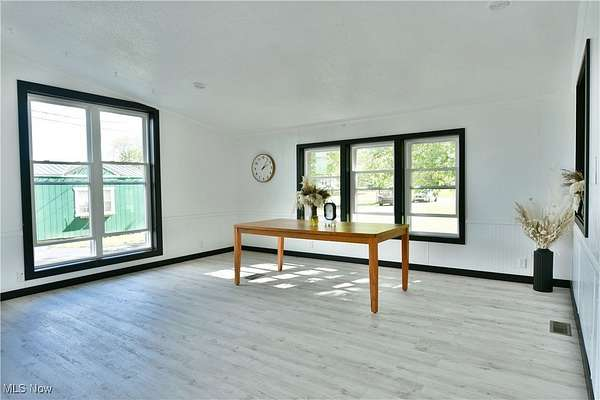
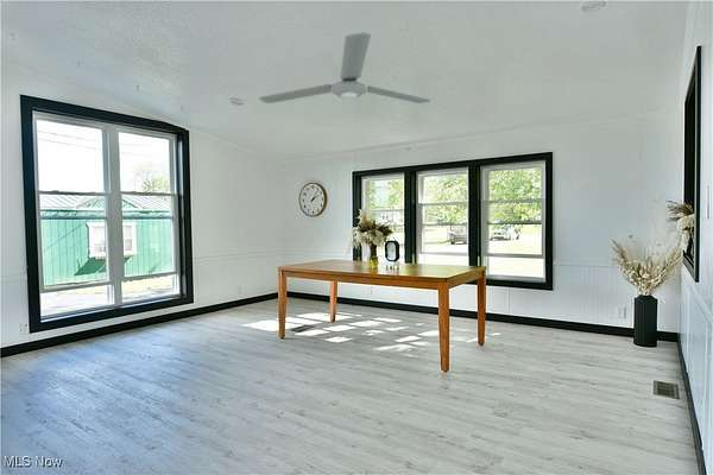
+ ceiling fan [258,31,433,104]
